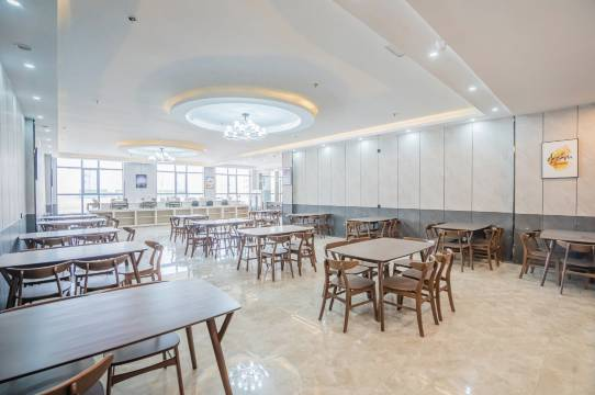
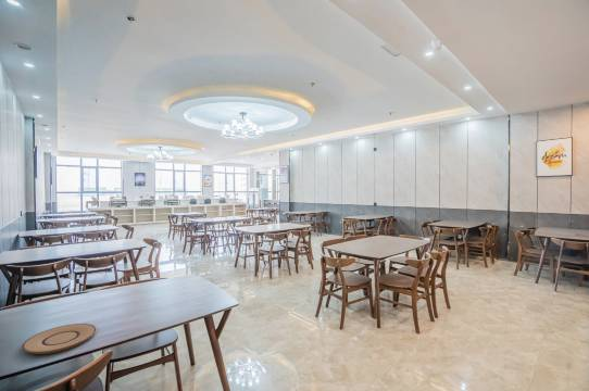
+ plate [21,323,98,355]
